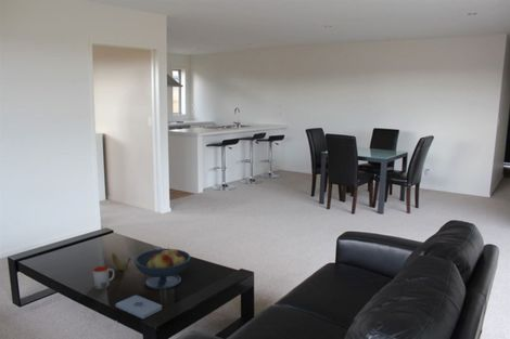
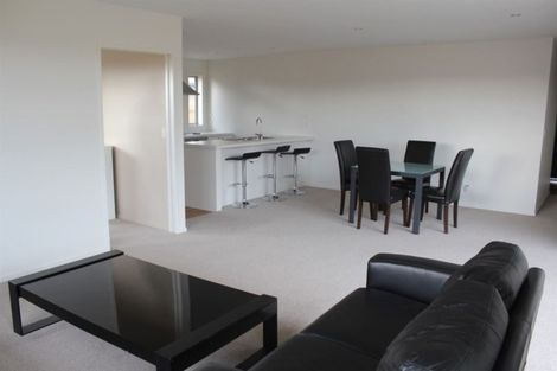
- fruit bowl [133,246,192,290]
- mug [92,265,116,290]
- fruit [111,252,131,272]
- notepad [115,295,163,320]
